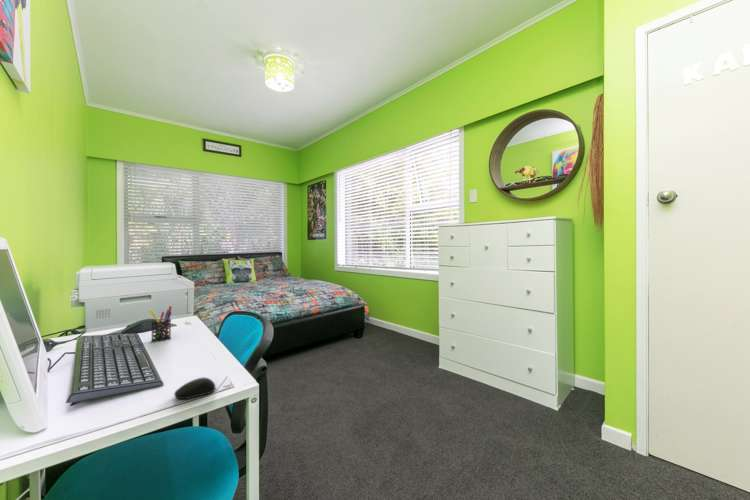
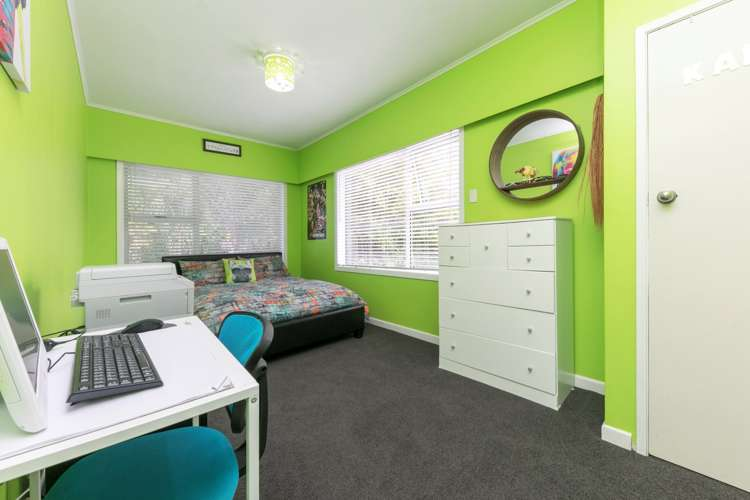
- computer mouse [173,376,216,400]
- pen holder [149,305,173,343]
